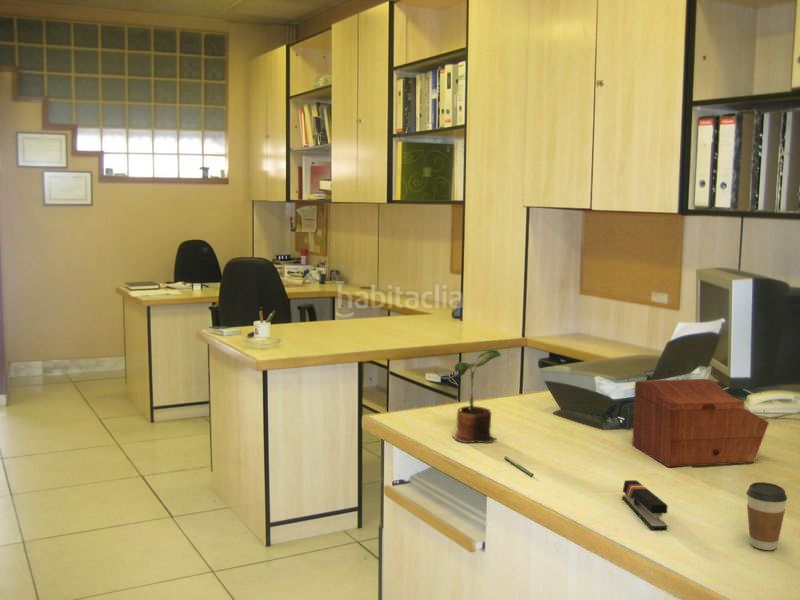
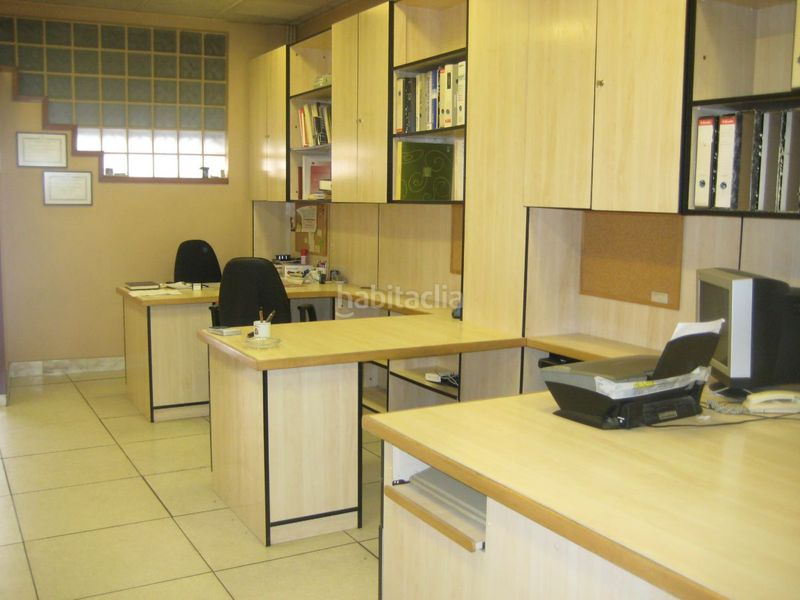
- coffee cup [746,481,788,551]
- pen [503,455,535,477]
- sewing box [631,378,770,468]
- stapler [621,479,669,530]
- potted plant [452,349,502,445]
